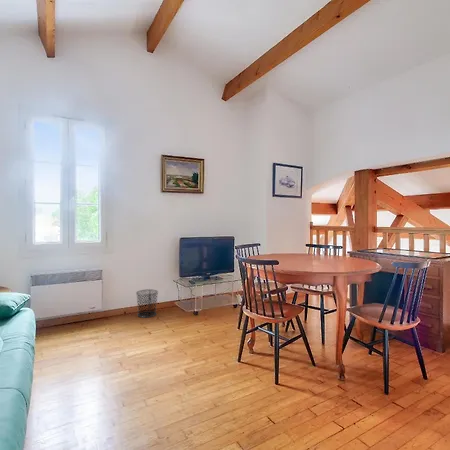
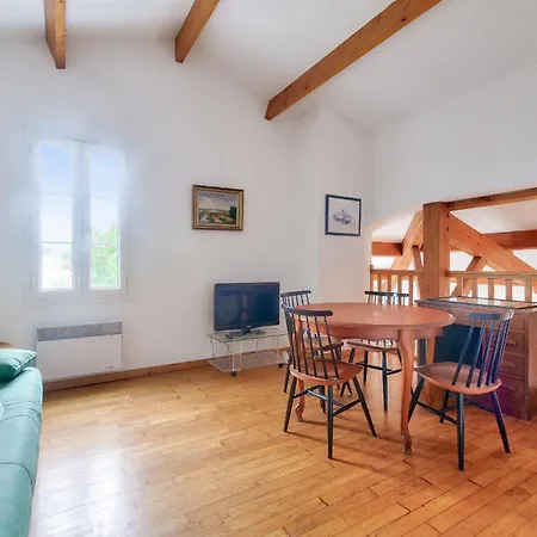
- waste bin [135,288,159,319]
